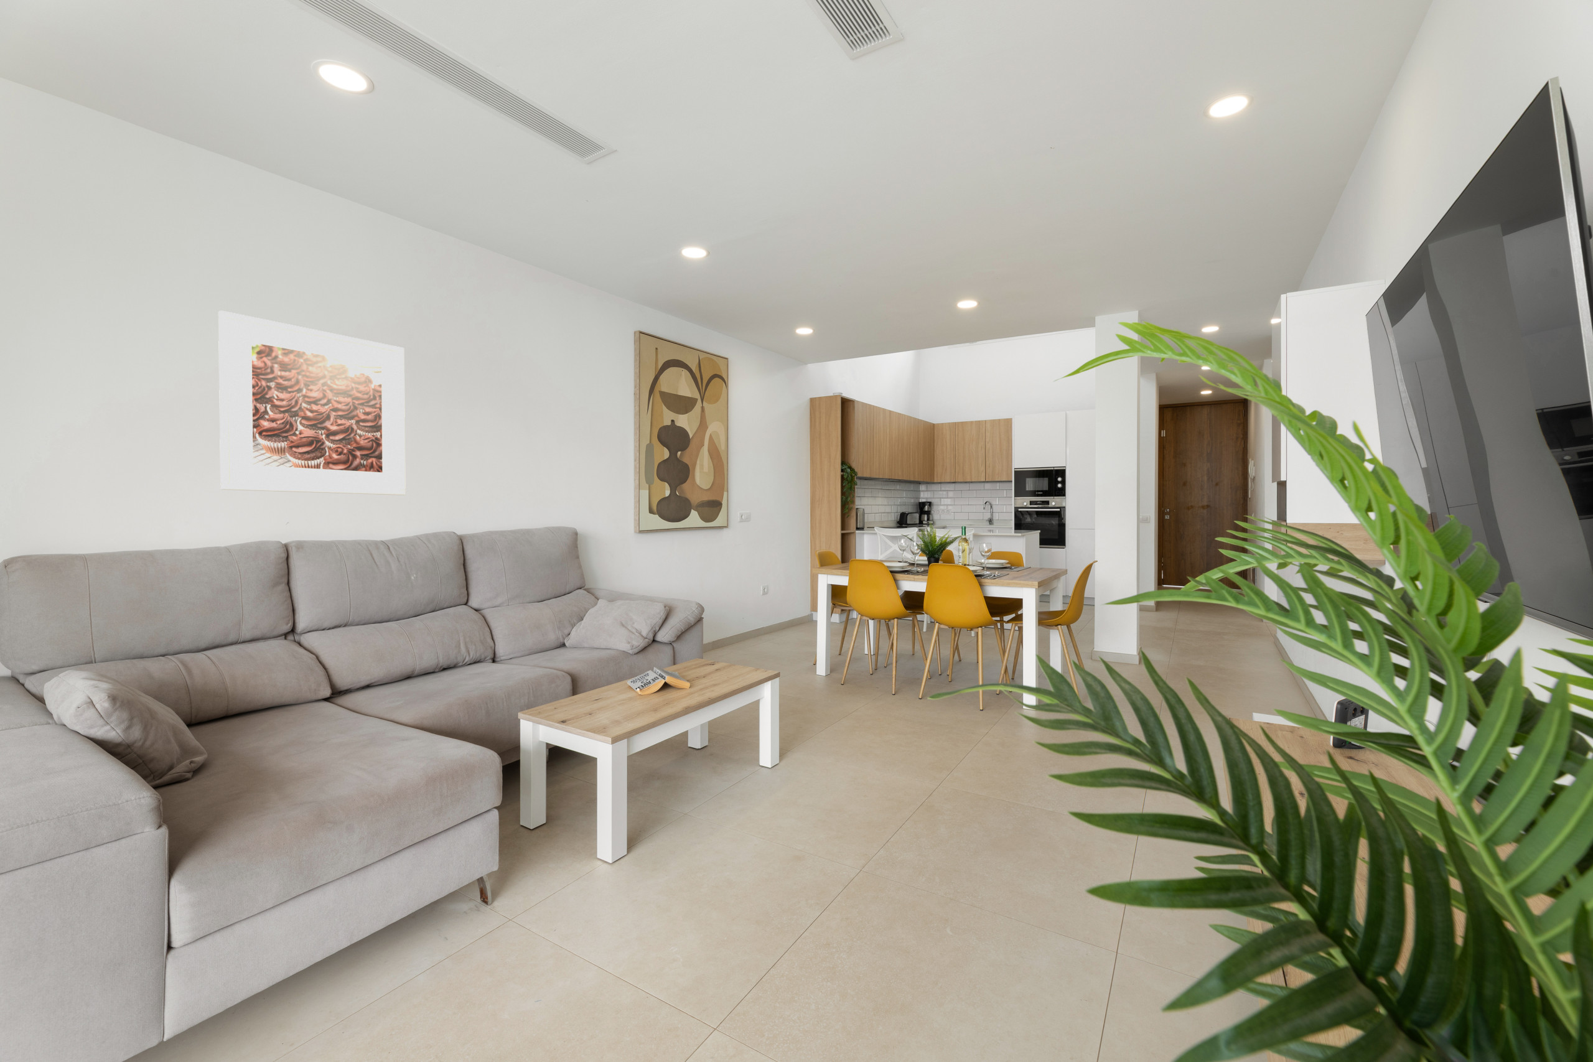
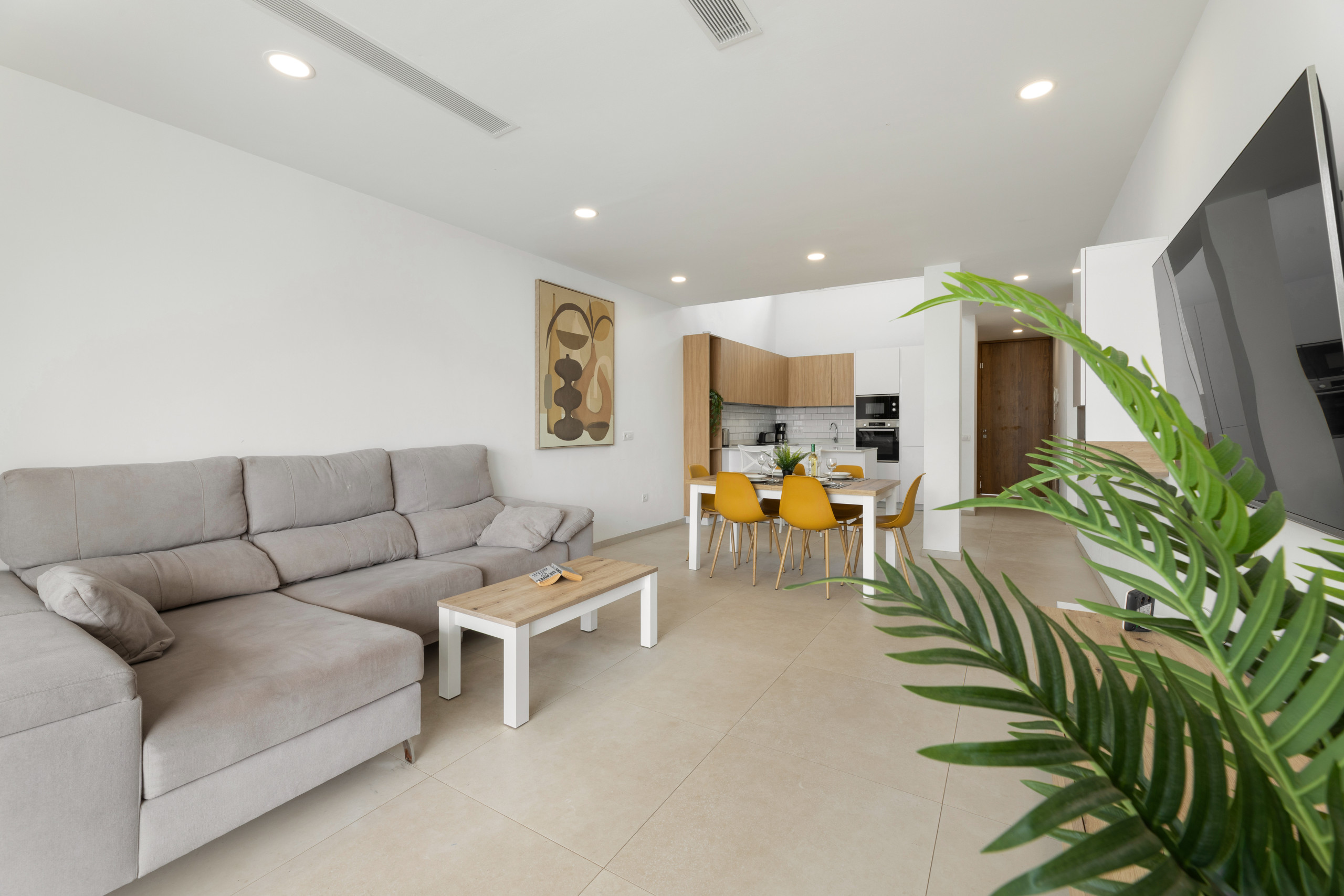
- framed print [218,309,407,495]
